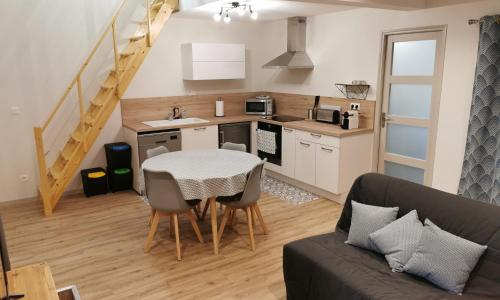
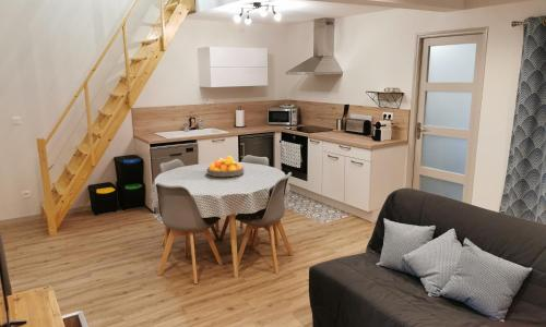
+ fruit bowl [206,155,245,178]
